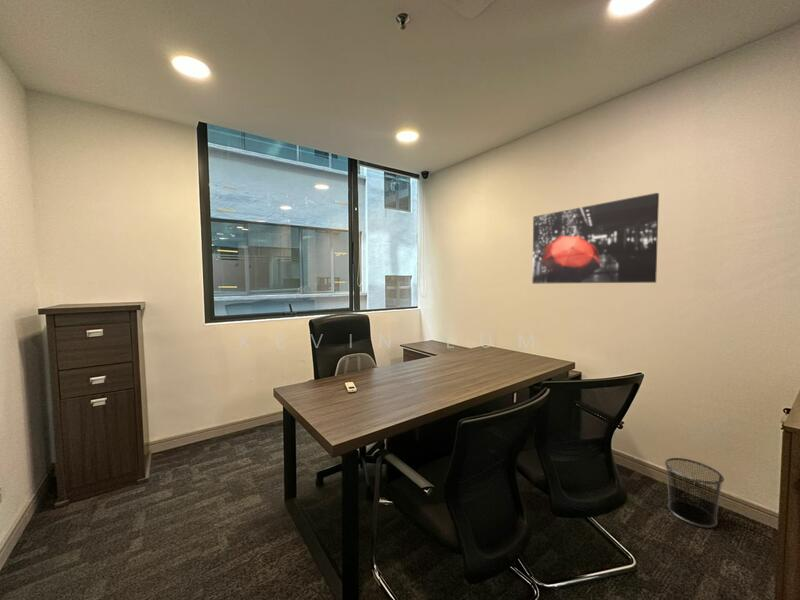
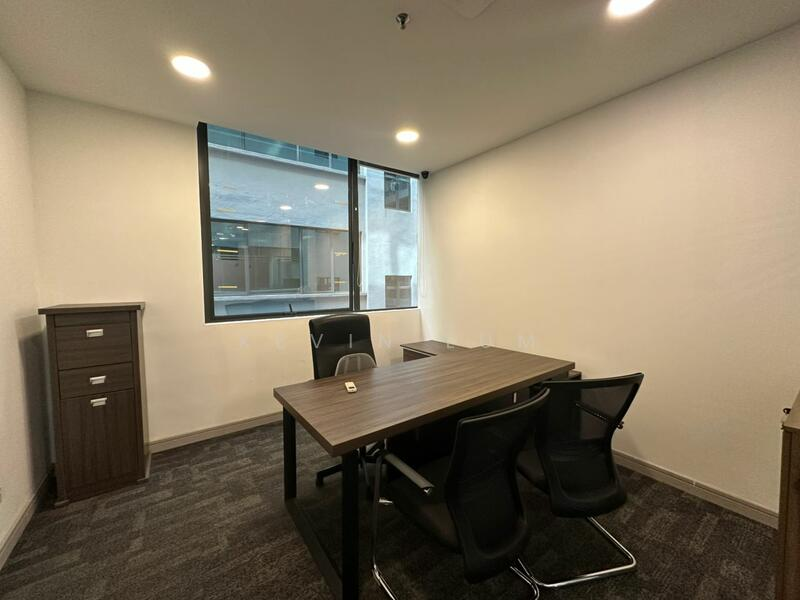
- waste bin [664,457,725,528]
- wall art [531,192,660,285]
